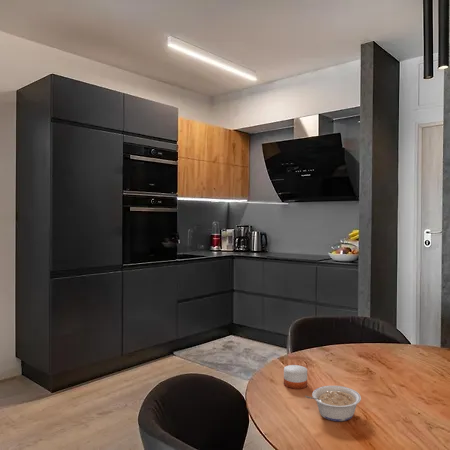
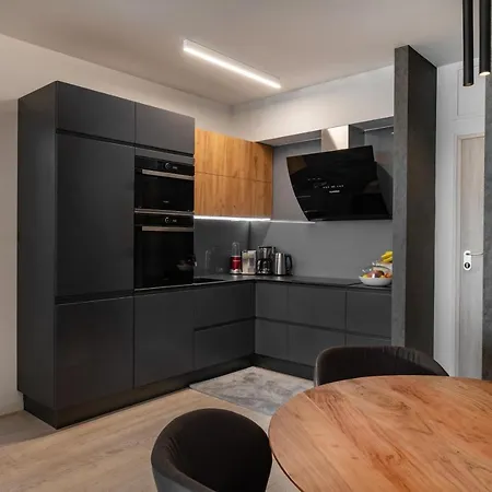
- legume [304,385,362,422]
- candle [283,364,308,390]
